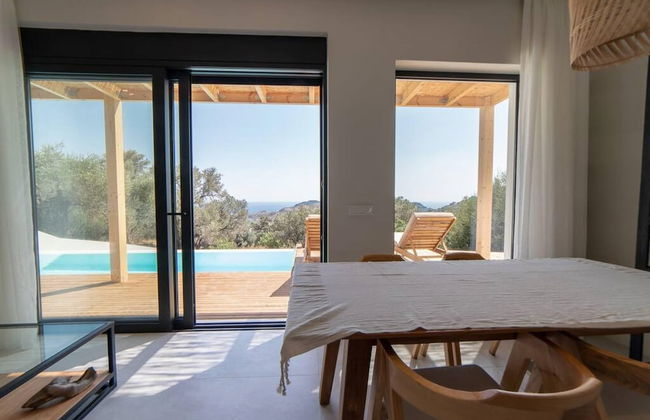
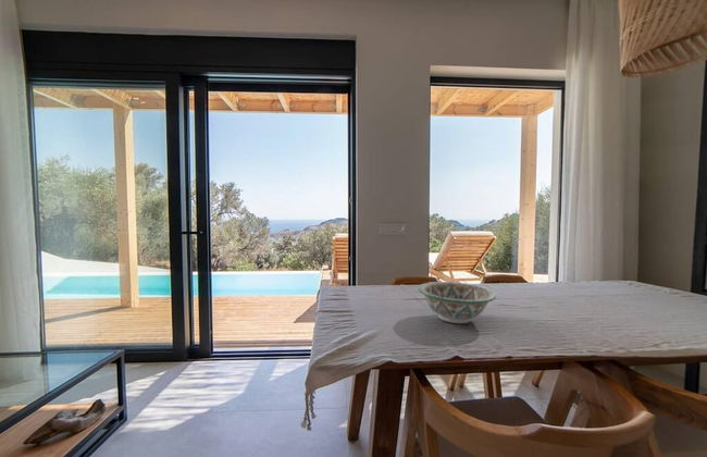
+ decorative bowl [417,281,497,324]
